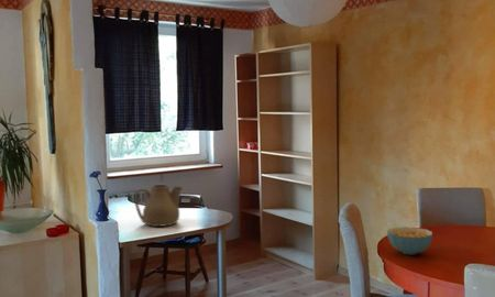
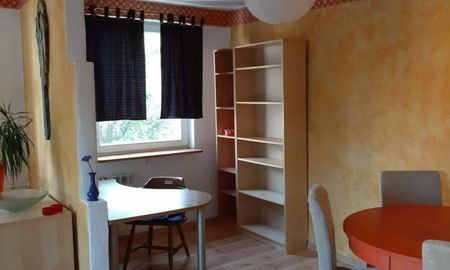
- teapot [133,184,184,228]
- cereal bowl [386,226,433,256]
